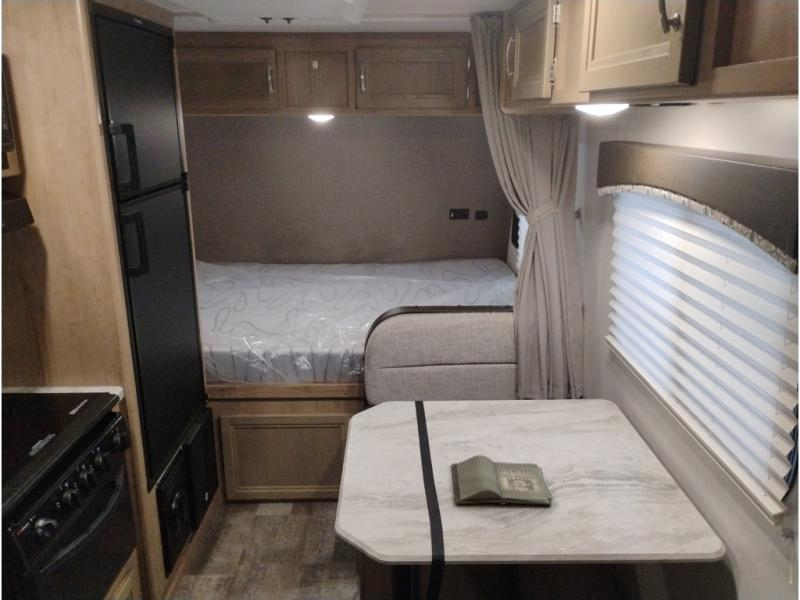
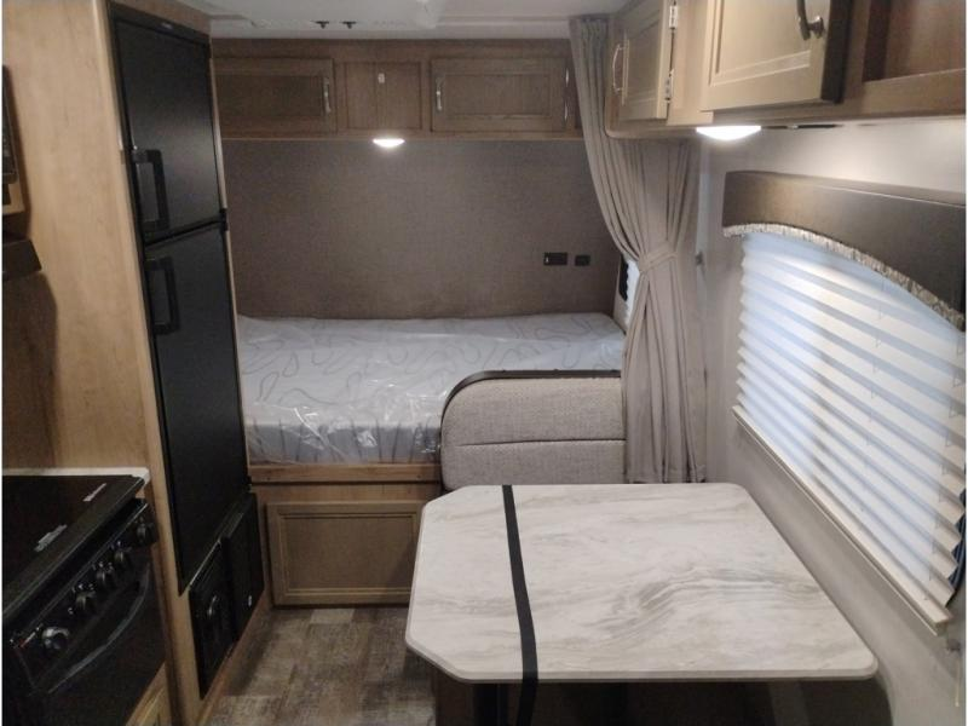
- hardback book [451,454,554,507]
